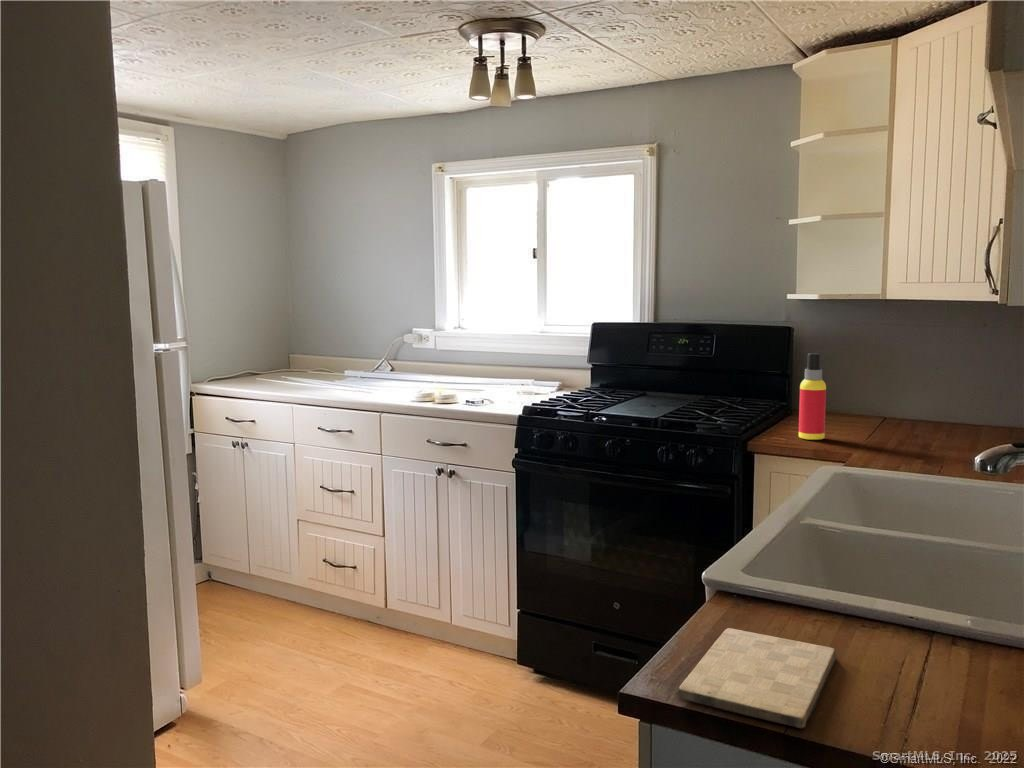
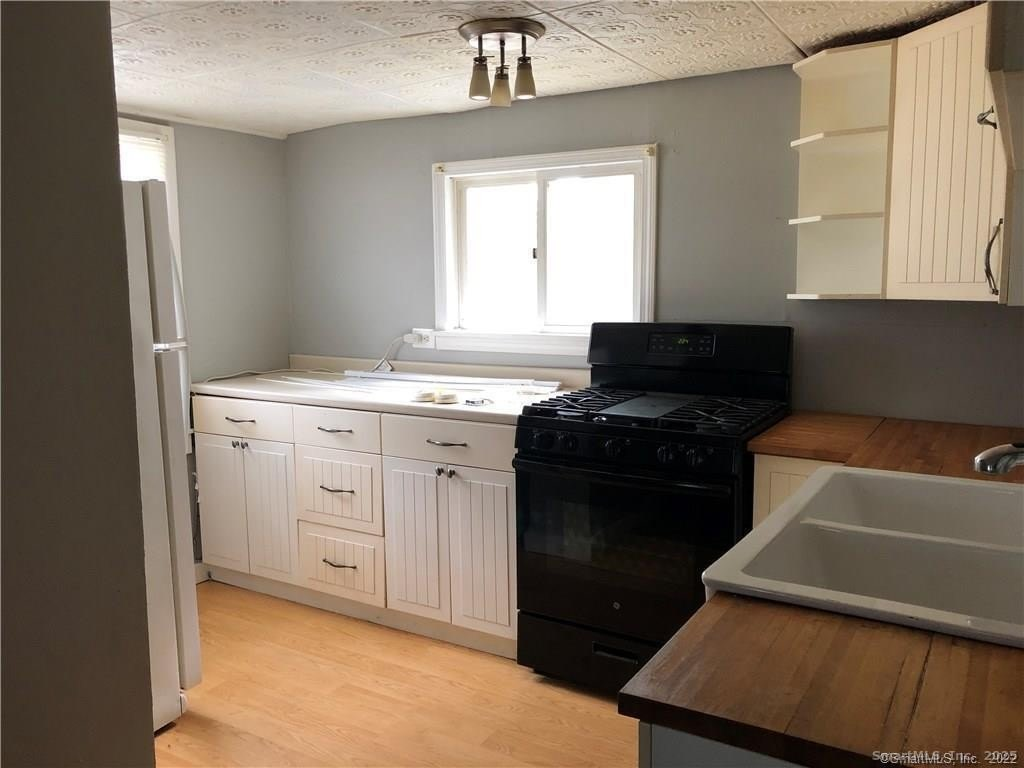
- spray bottle [798,352,827,441]
- cutting board [678,627,838,729]
